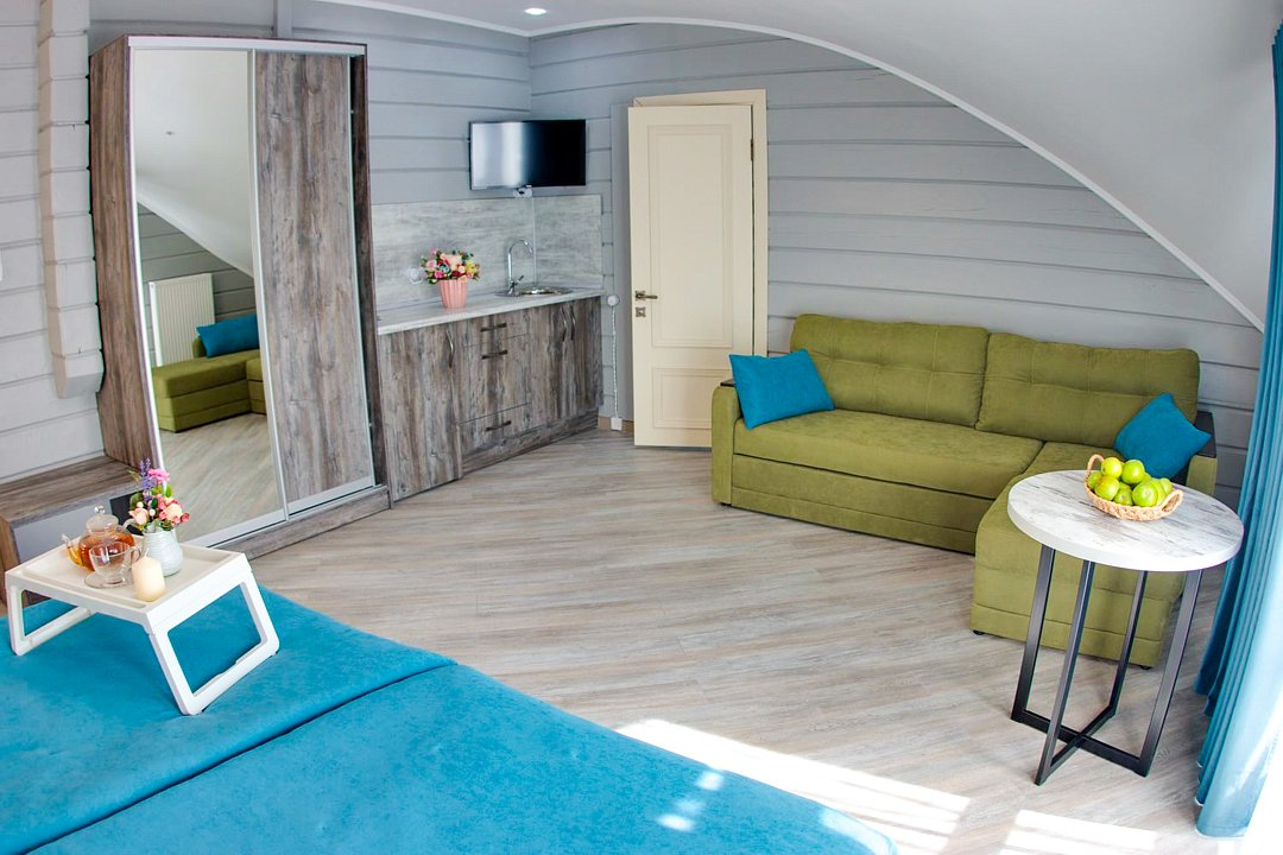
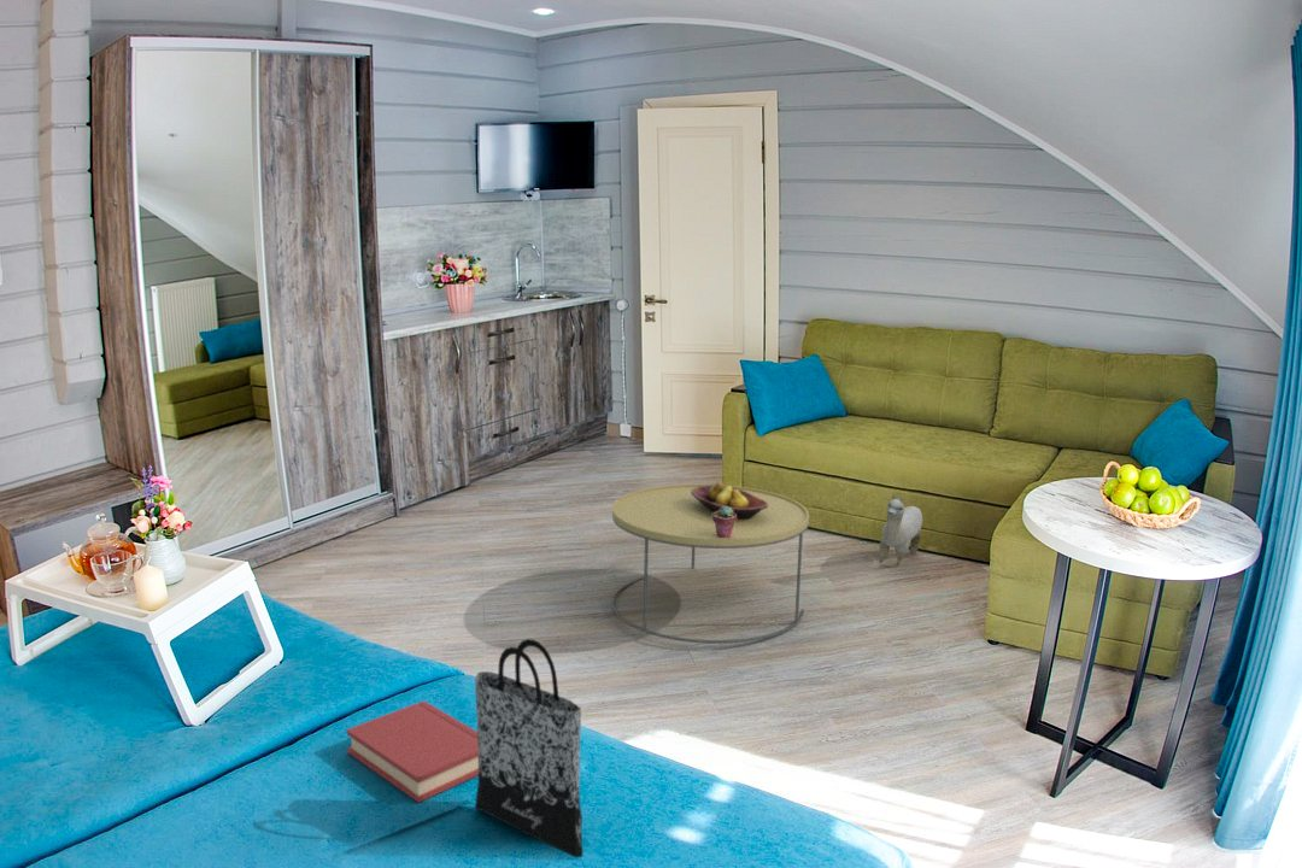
+ coffee table [610,483,810,645]
+ plush toy [878,494,923,567]
+ fruit bowl [691,481,768,520]
+ tote bag [474,638,583,858]
+ hardback book [345,699,479,804]
+ potted succulent [712,506,737,539]
